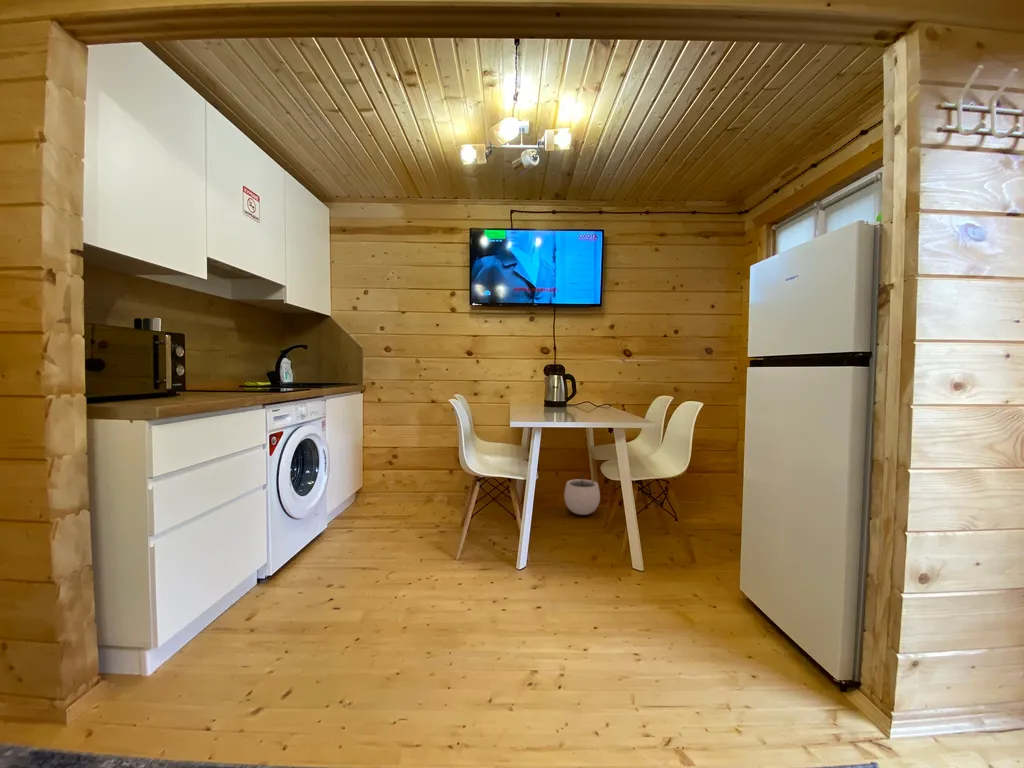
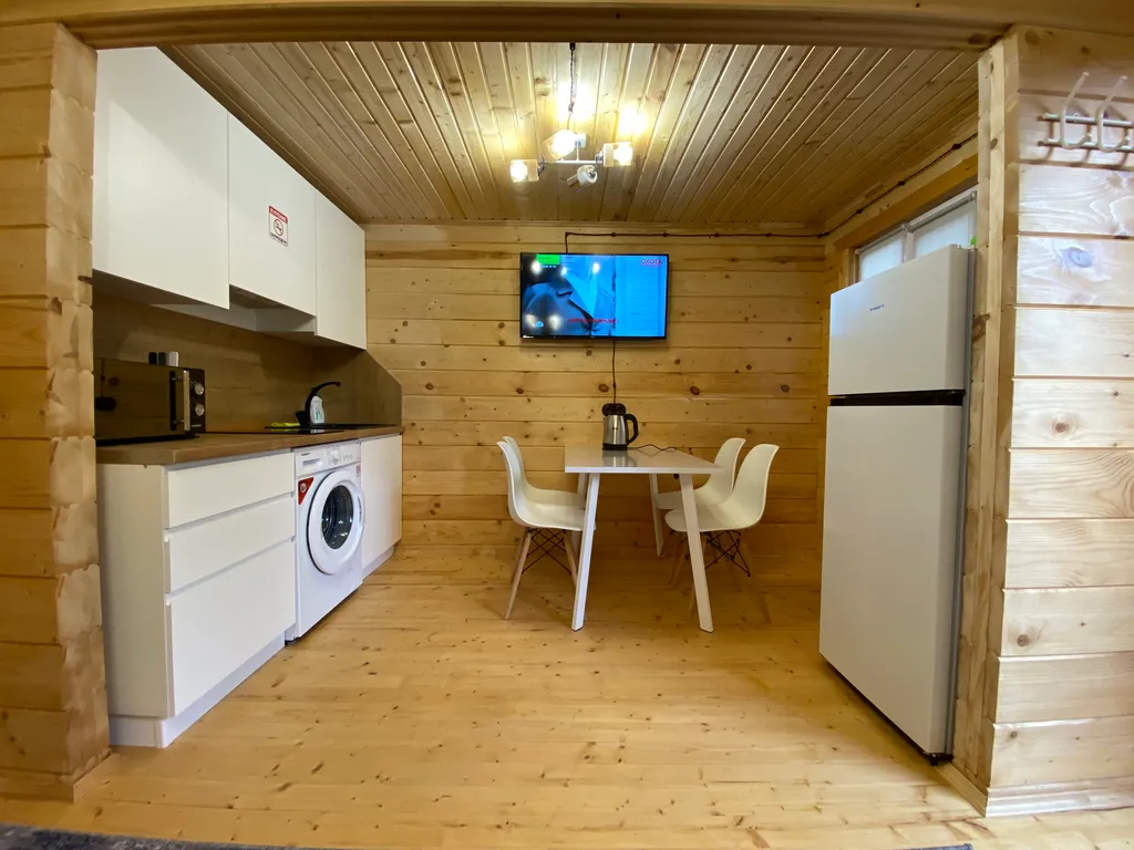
- plant pot [563,469,601,516]
